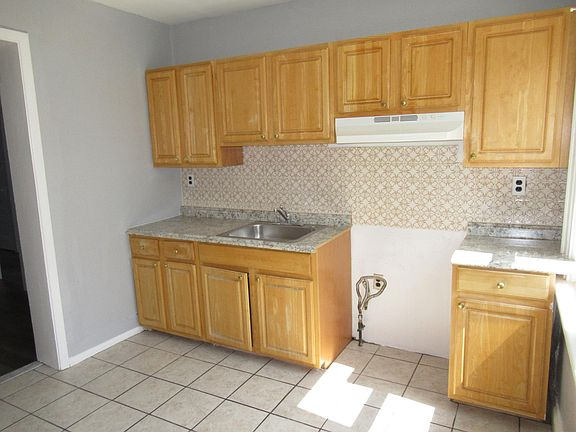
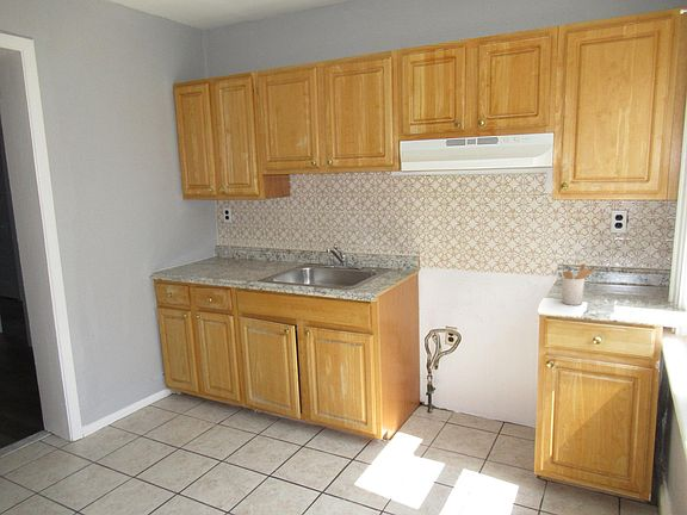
+ utensil holder [561,262,596,306]
